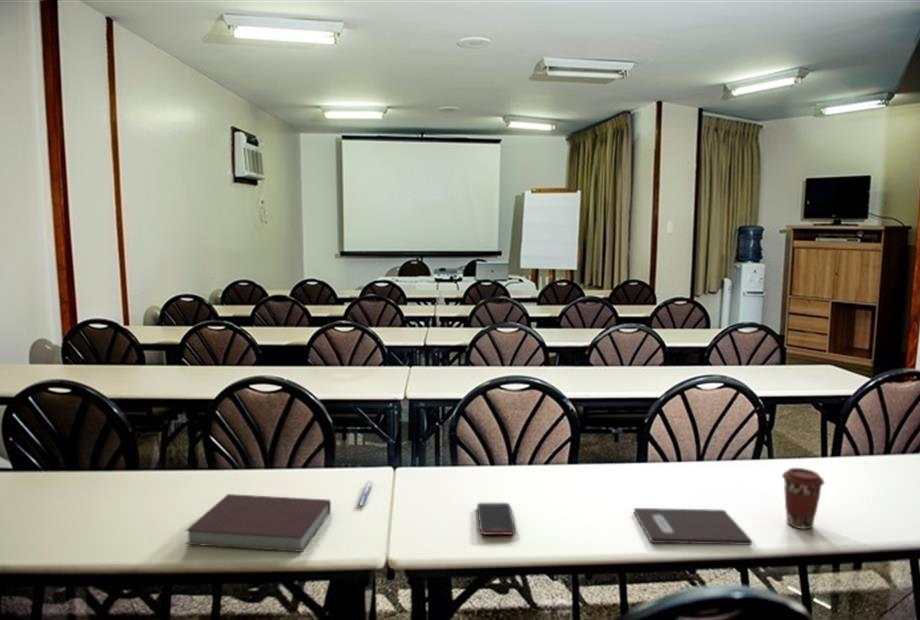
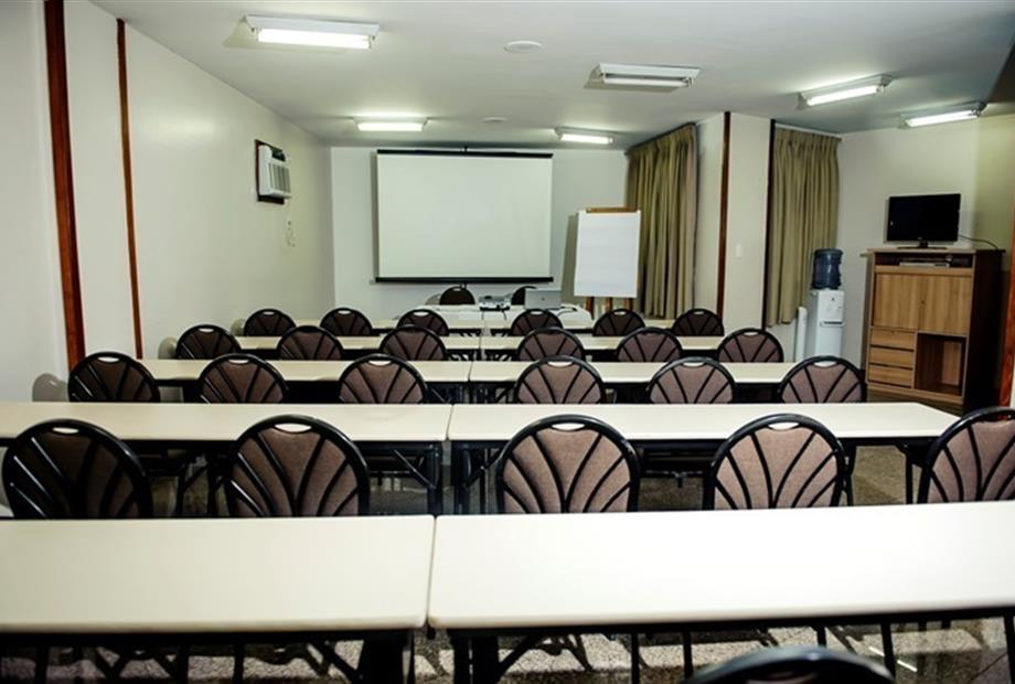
- notebook [184,493,332,553]
- pen [356,479,374,507]
- cell phone [476,502,516,536]
- notebook [633,507,753,546]
- coffee cup [781,467,825,530]
